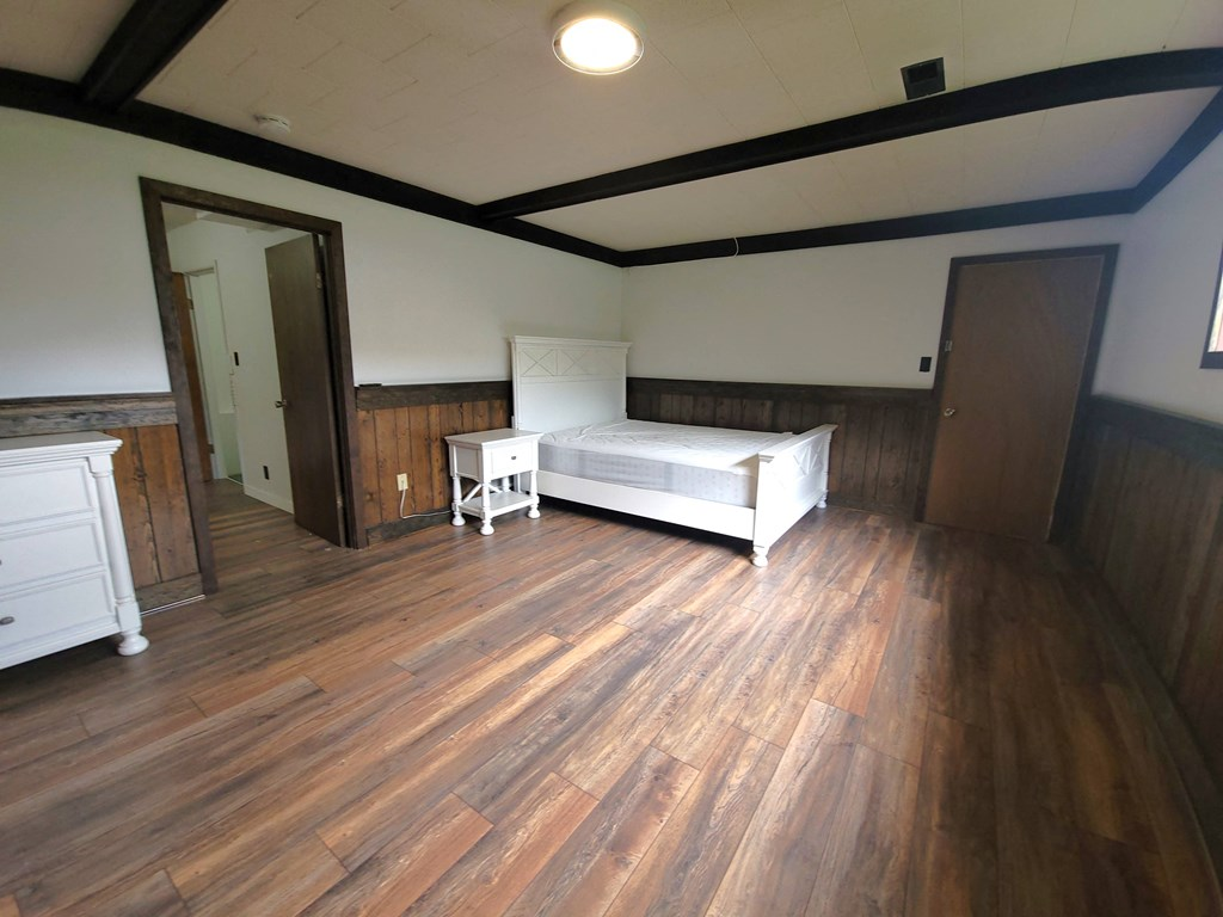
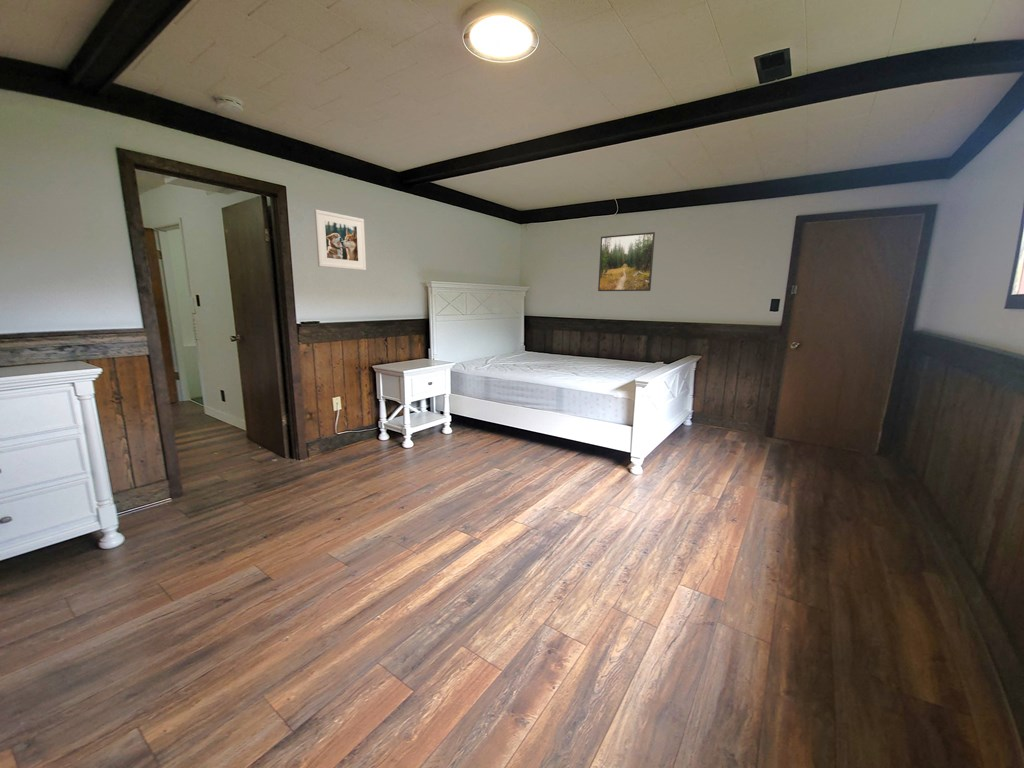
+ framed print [597,231,656,292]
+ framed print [313,209,367,271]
